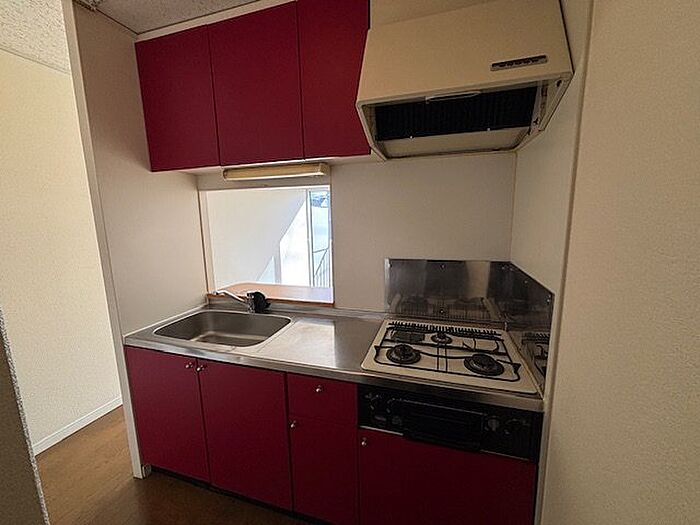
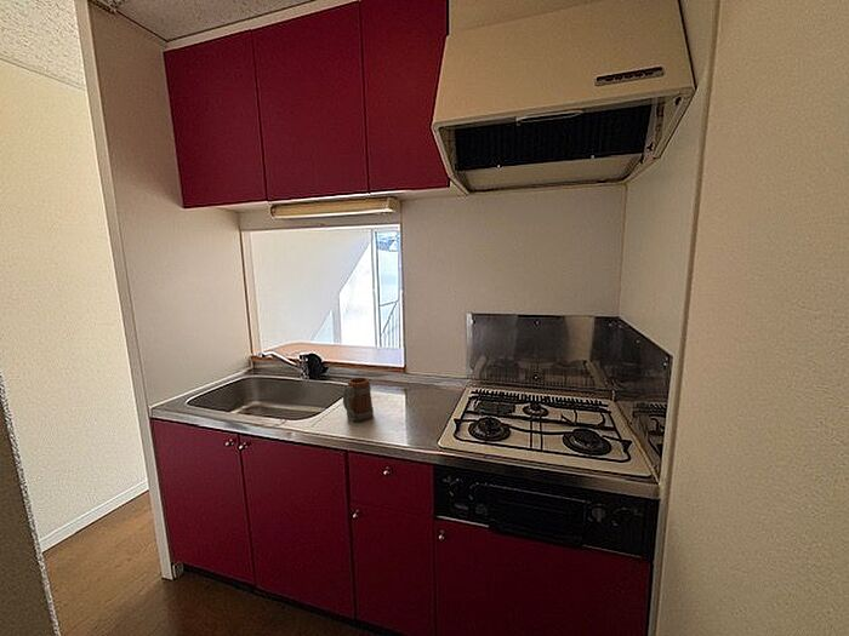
+ mug [342,376,375,423]
